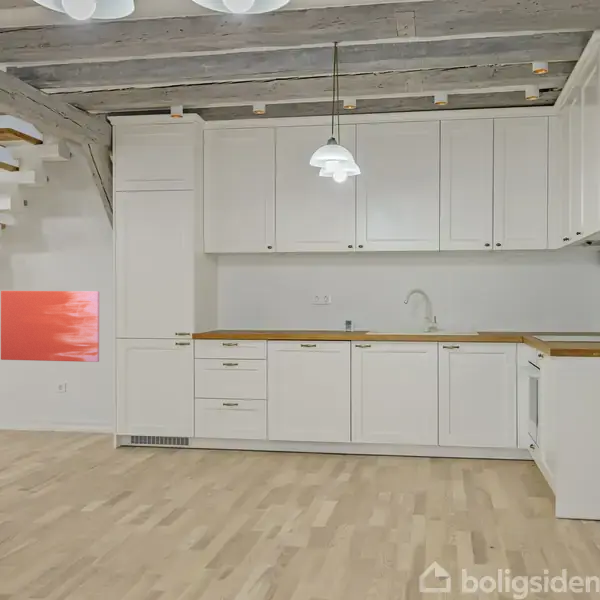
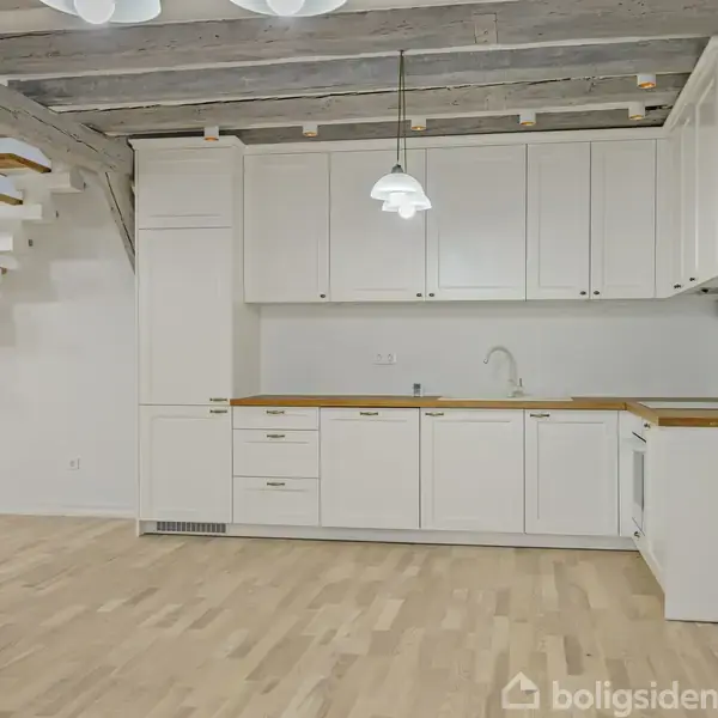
- wall art [0,290,100,363]
